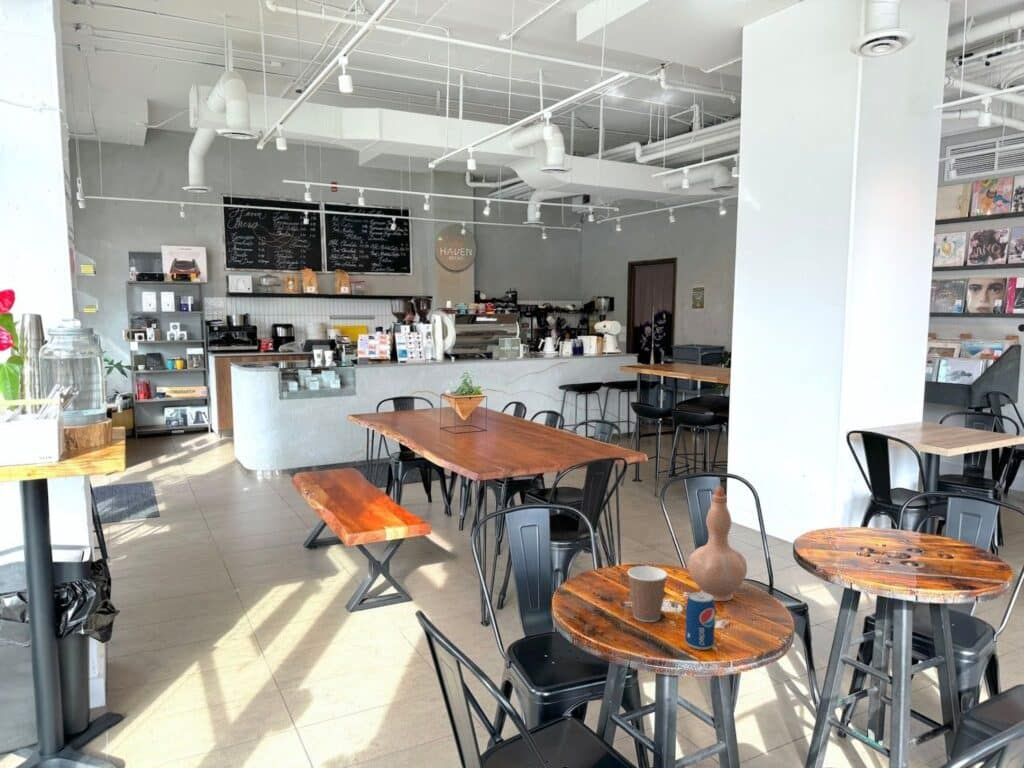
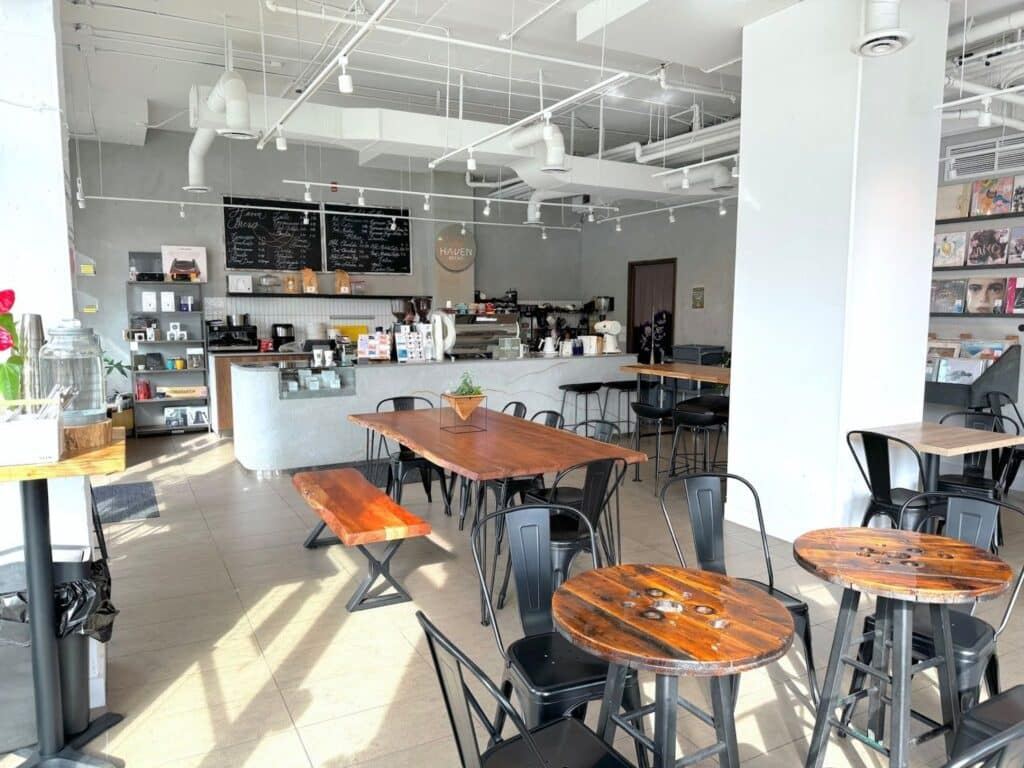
- beverage can [684,591,716,651]
- coffee cup [627,565,668,623]
- vase [687,484,748,602]
